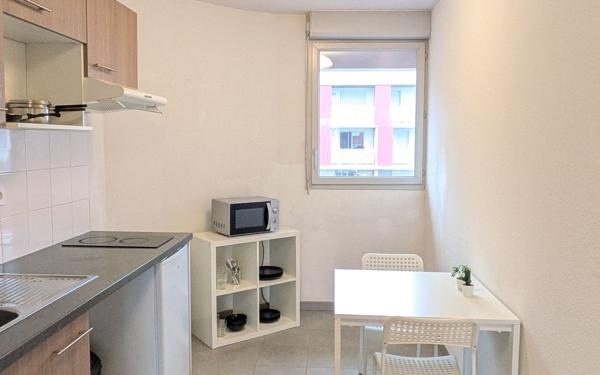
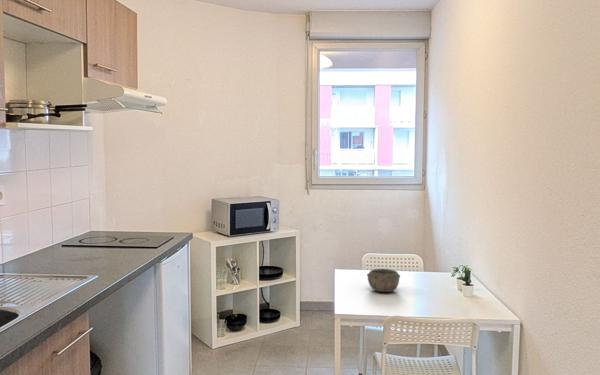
+ bowl [366,268,401,293]
